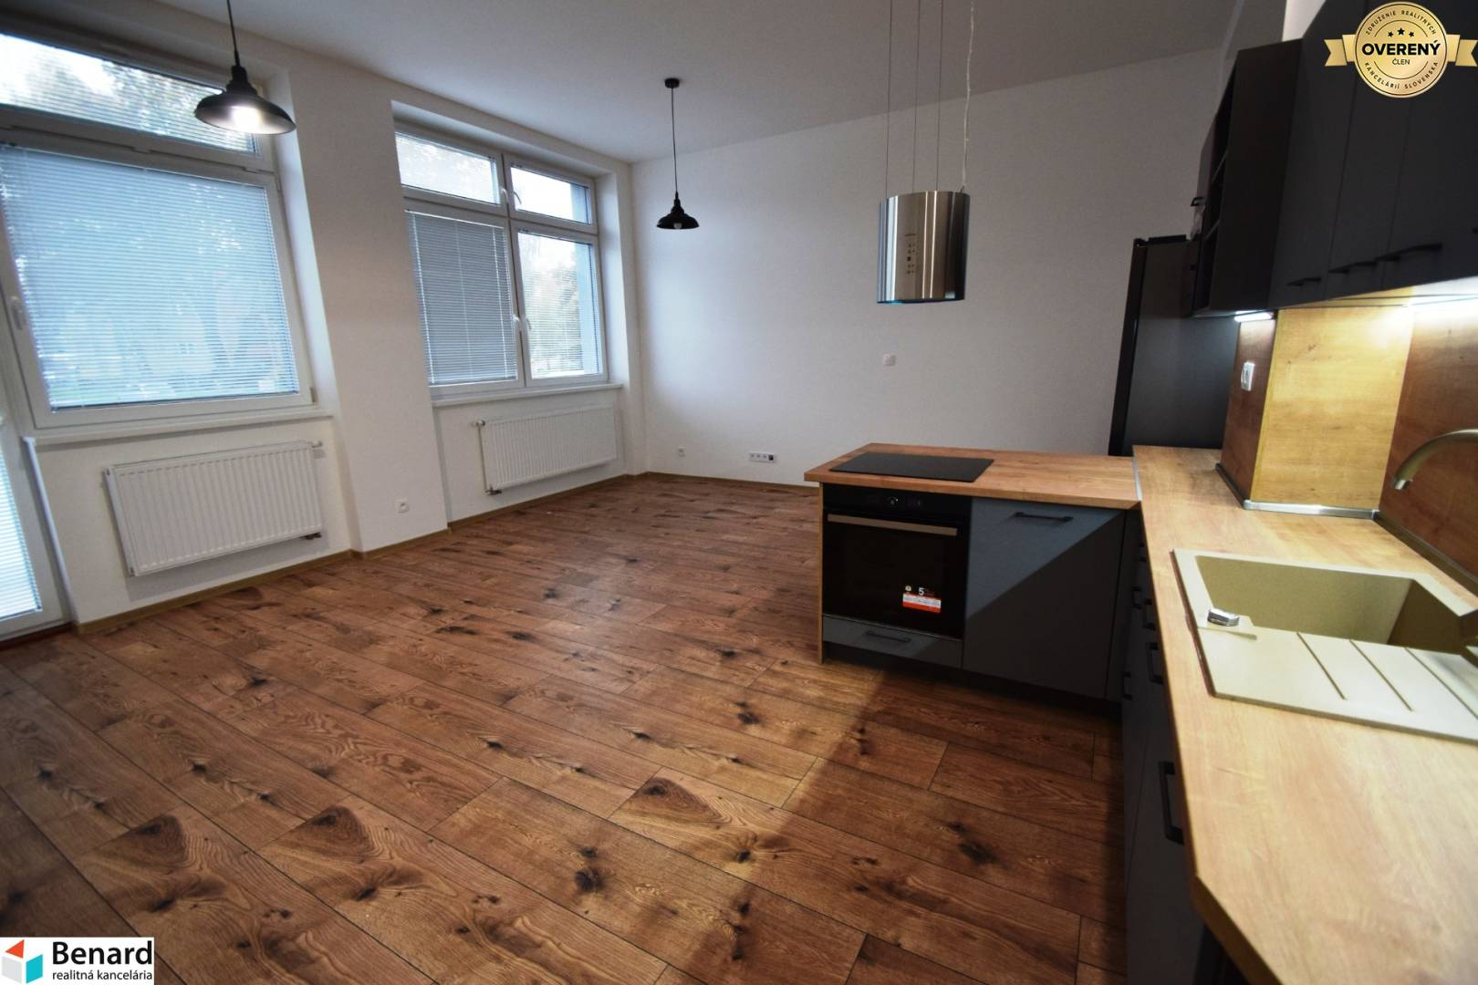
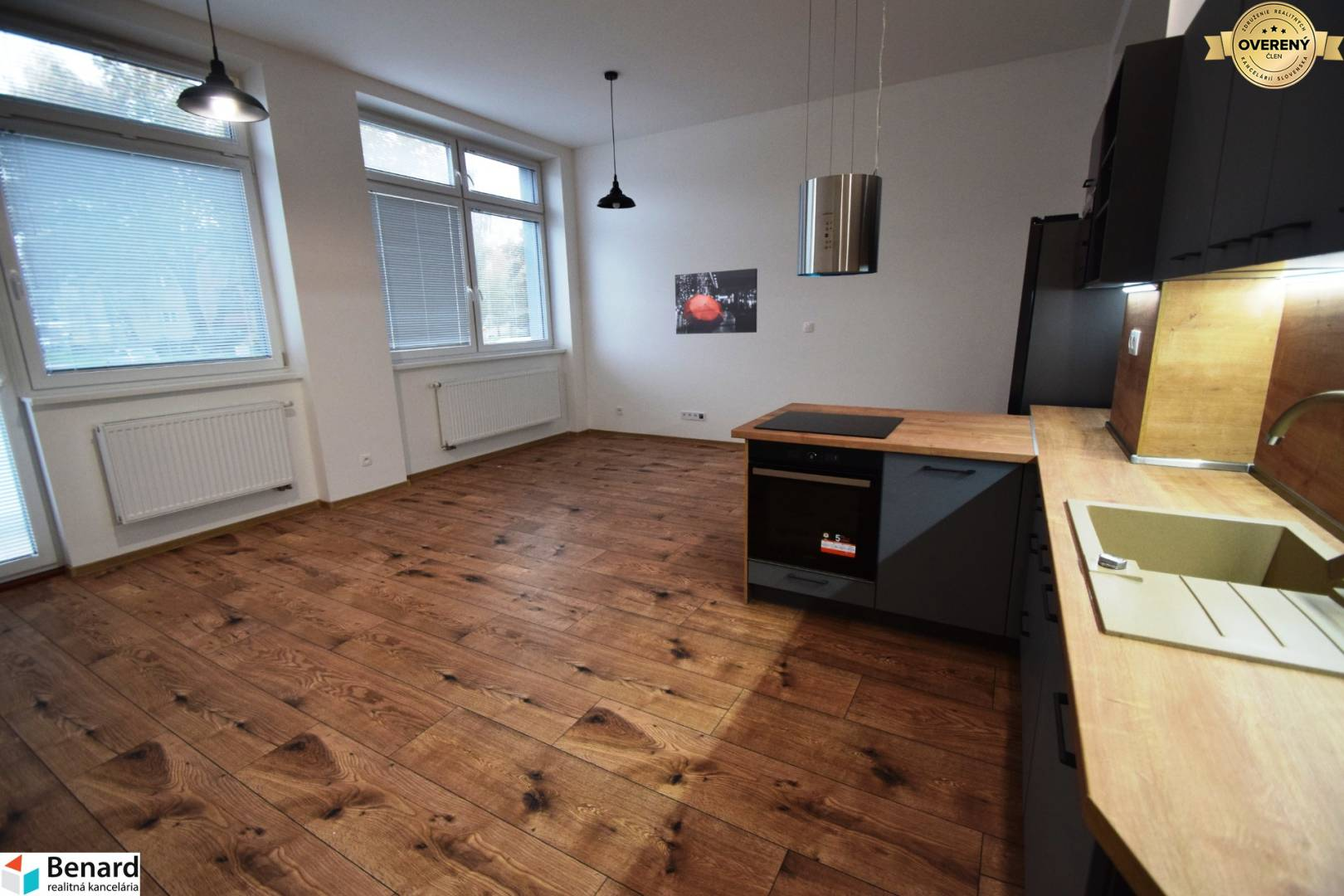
+ wall art [674,267,758,335]
